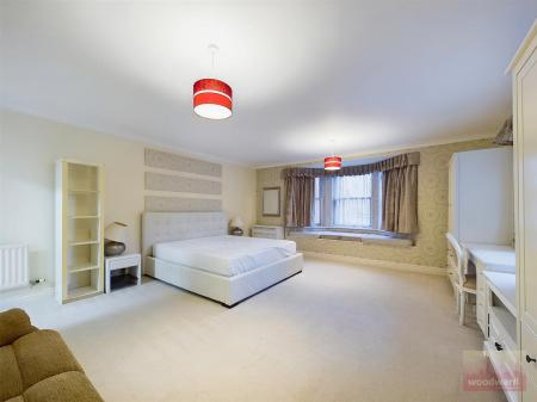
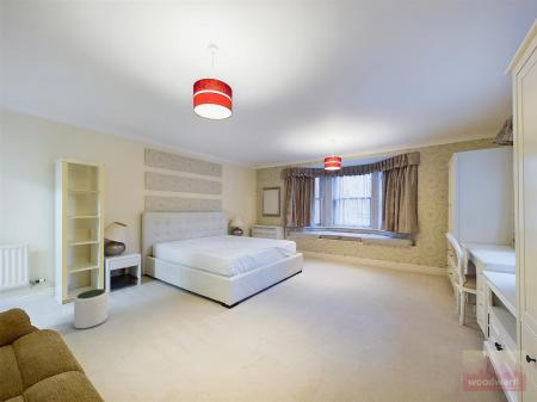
+ plant pot [73,287,109,329]
